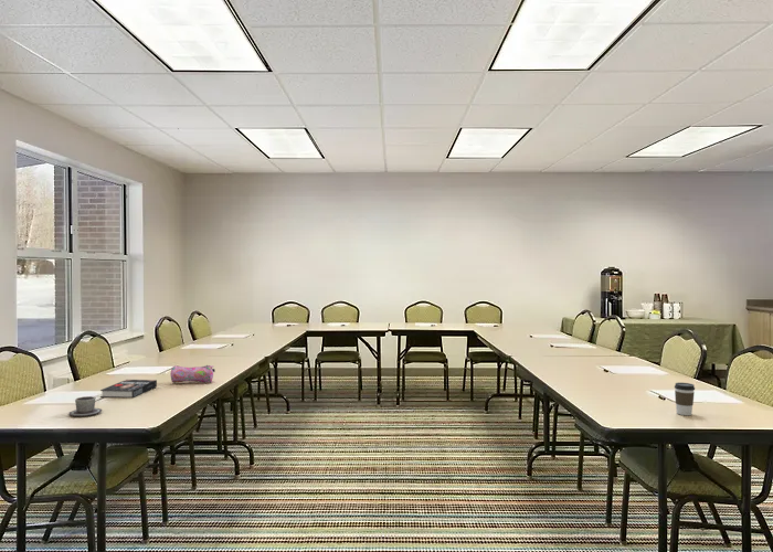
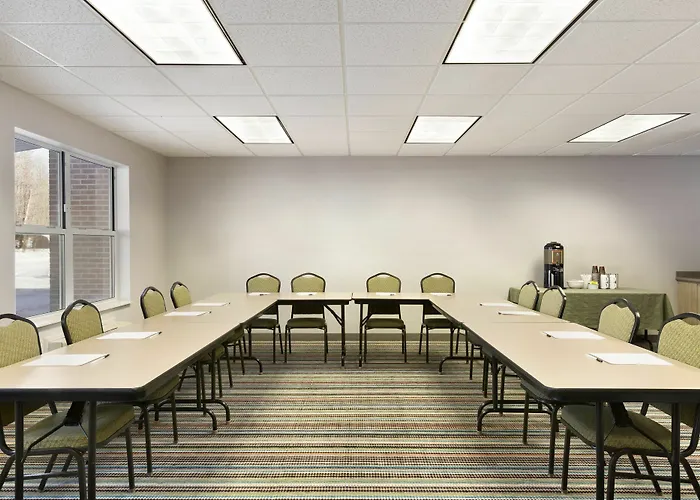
- pencil case [169,364,216,384]
- coffee cup [674,382,696,416]
- cup [67,395,103,417]
- book [99,379,158,399]
